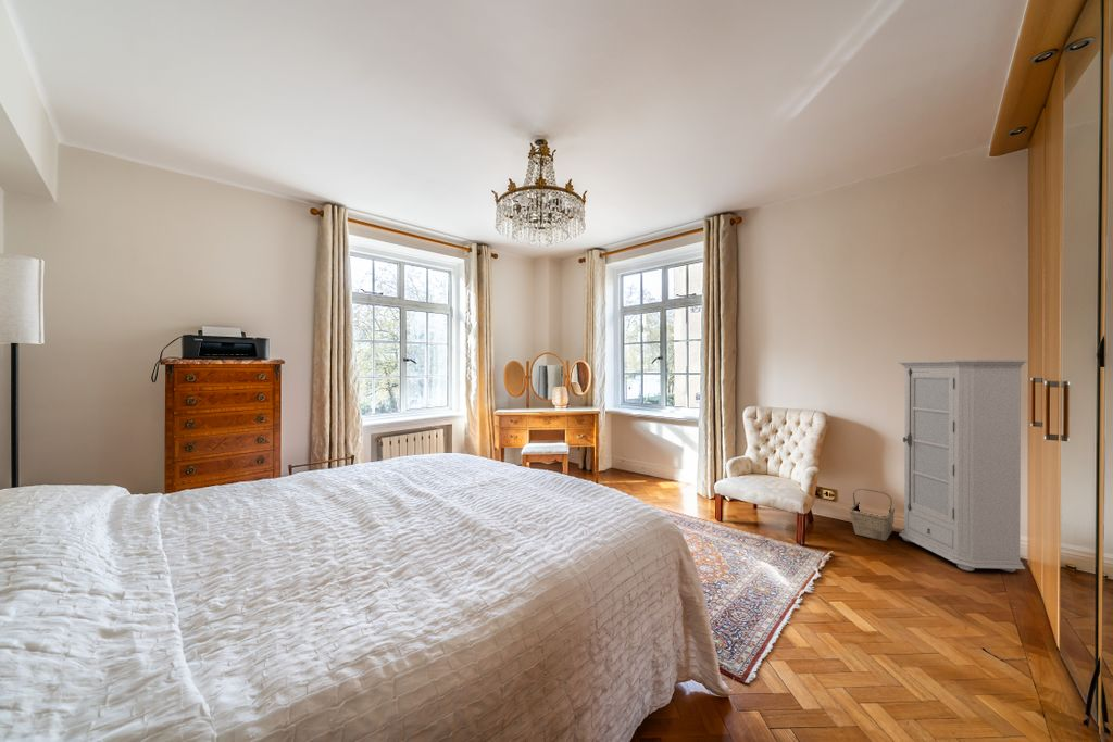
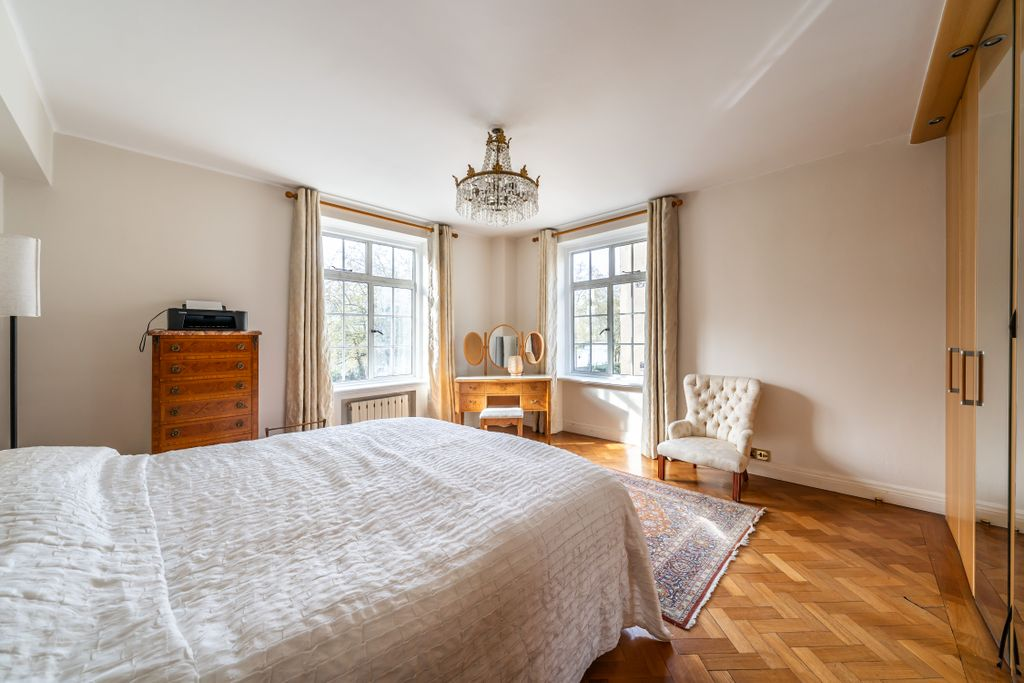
- cabinet [898,359,1028,573]
- basket [848,488,896,542]
